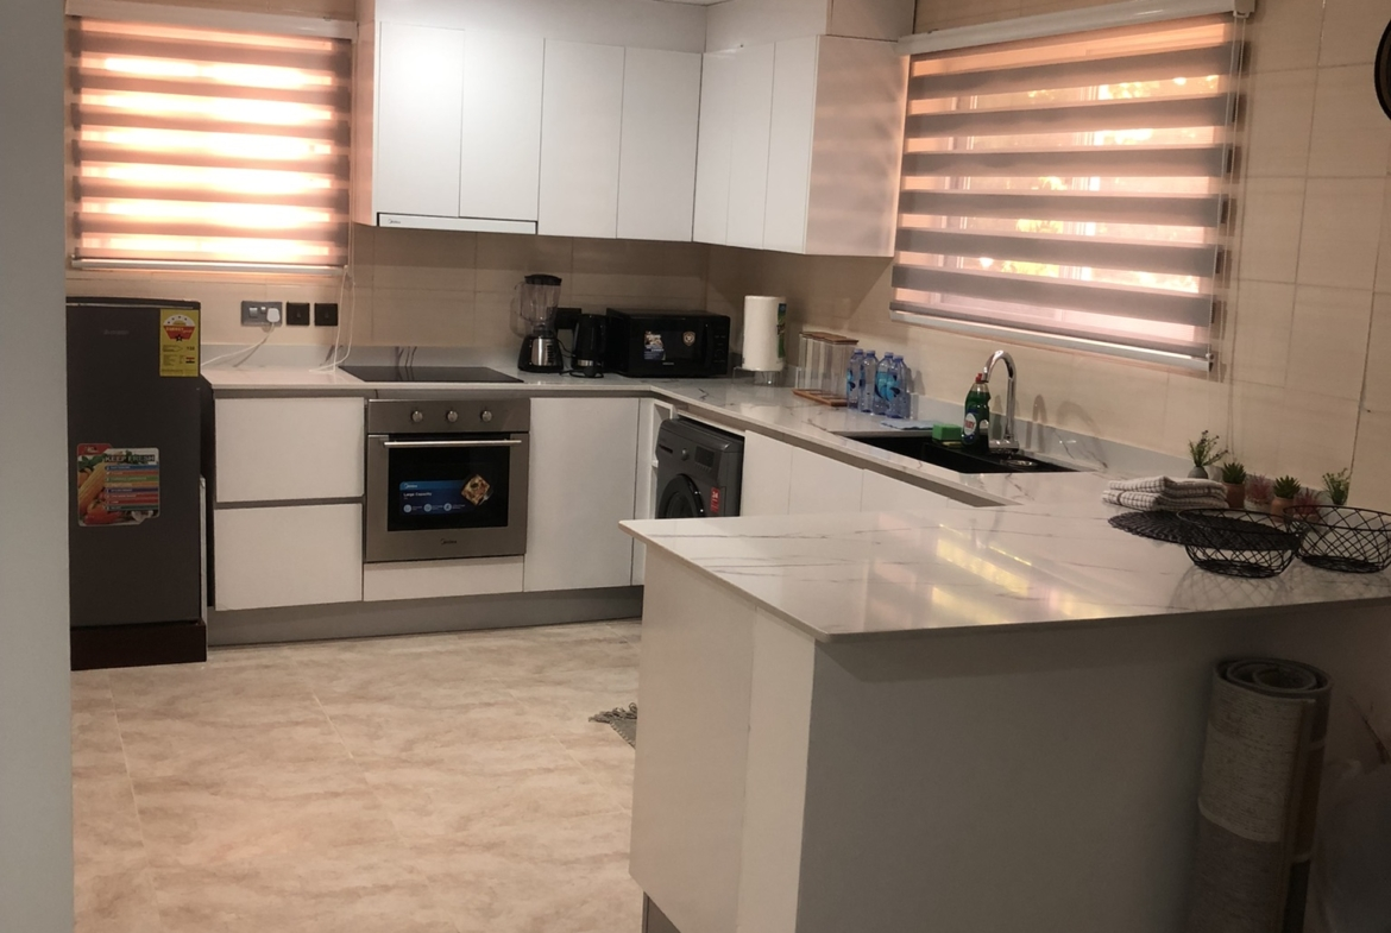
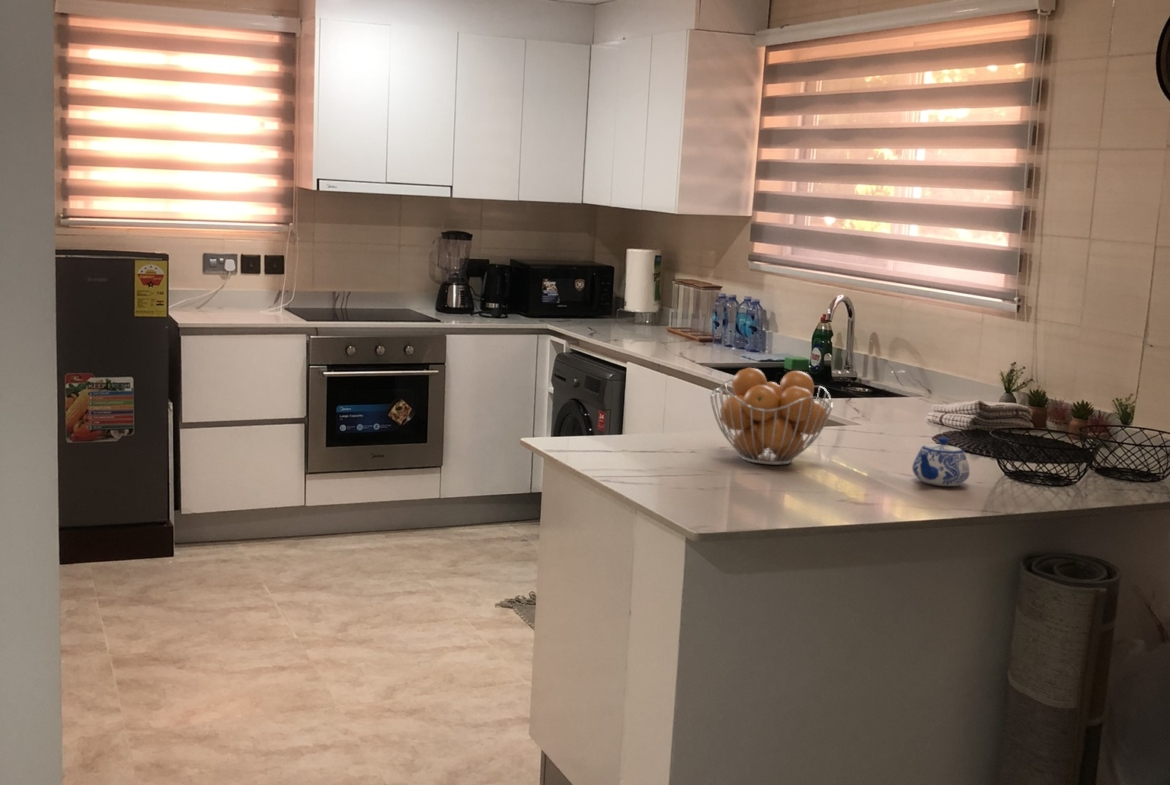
+ teapot [911,437,971,487]
+ fruit basket [709,367,834,466]
